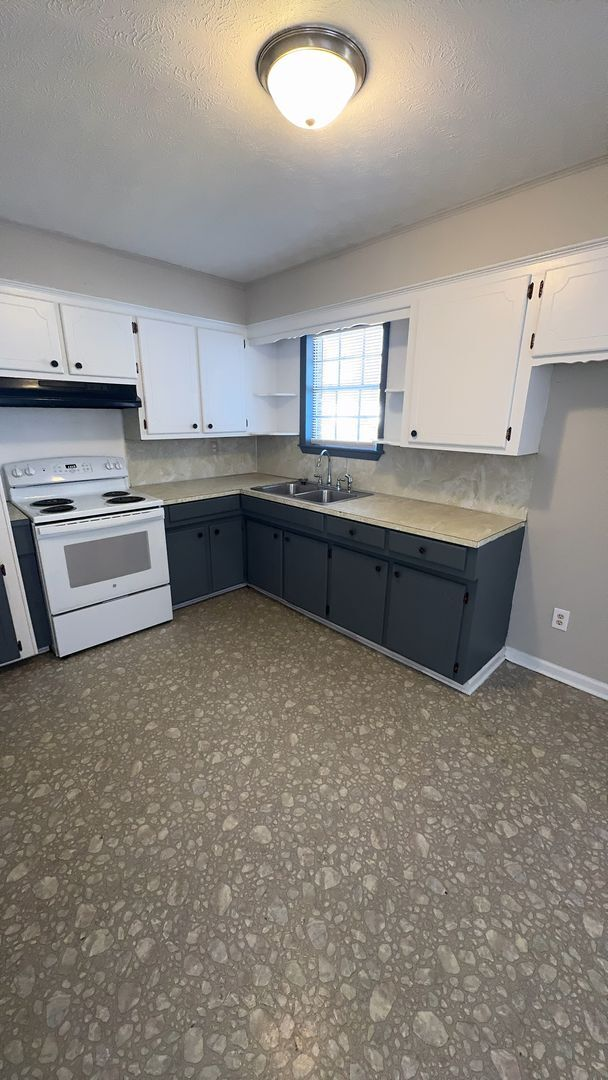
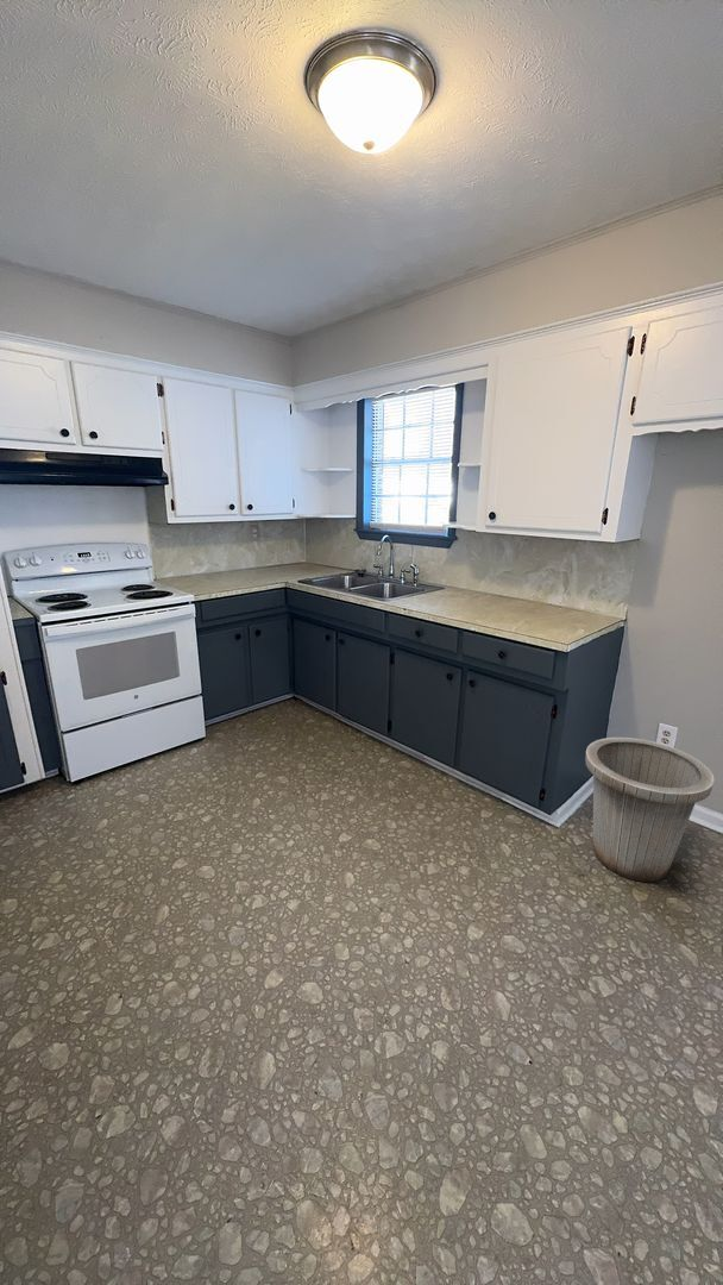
+ trash can [584,736,715,883]
